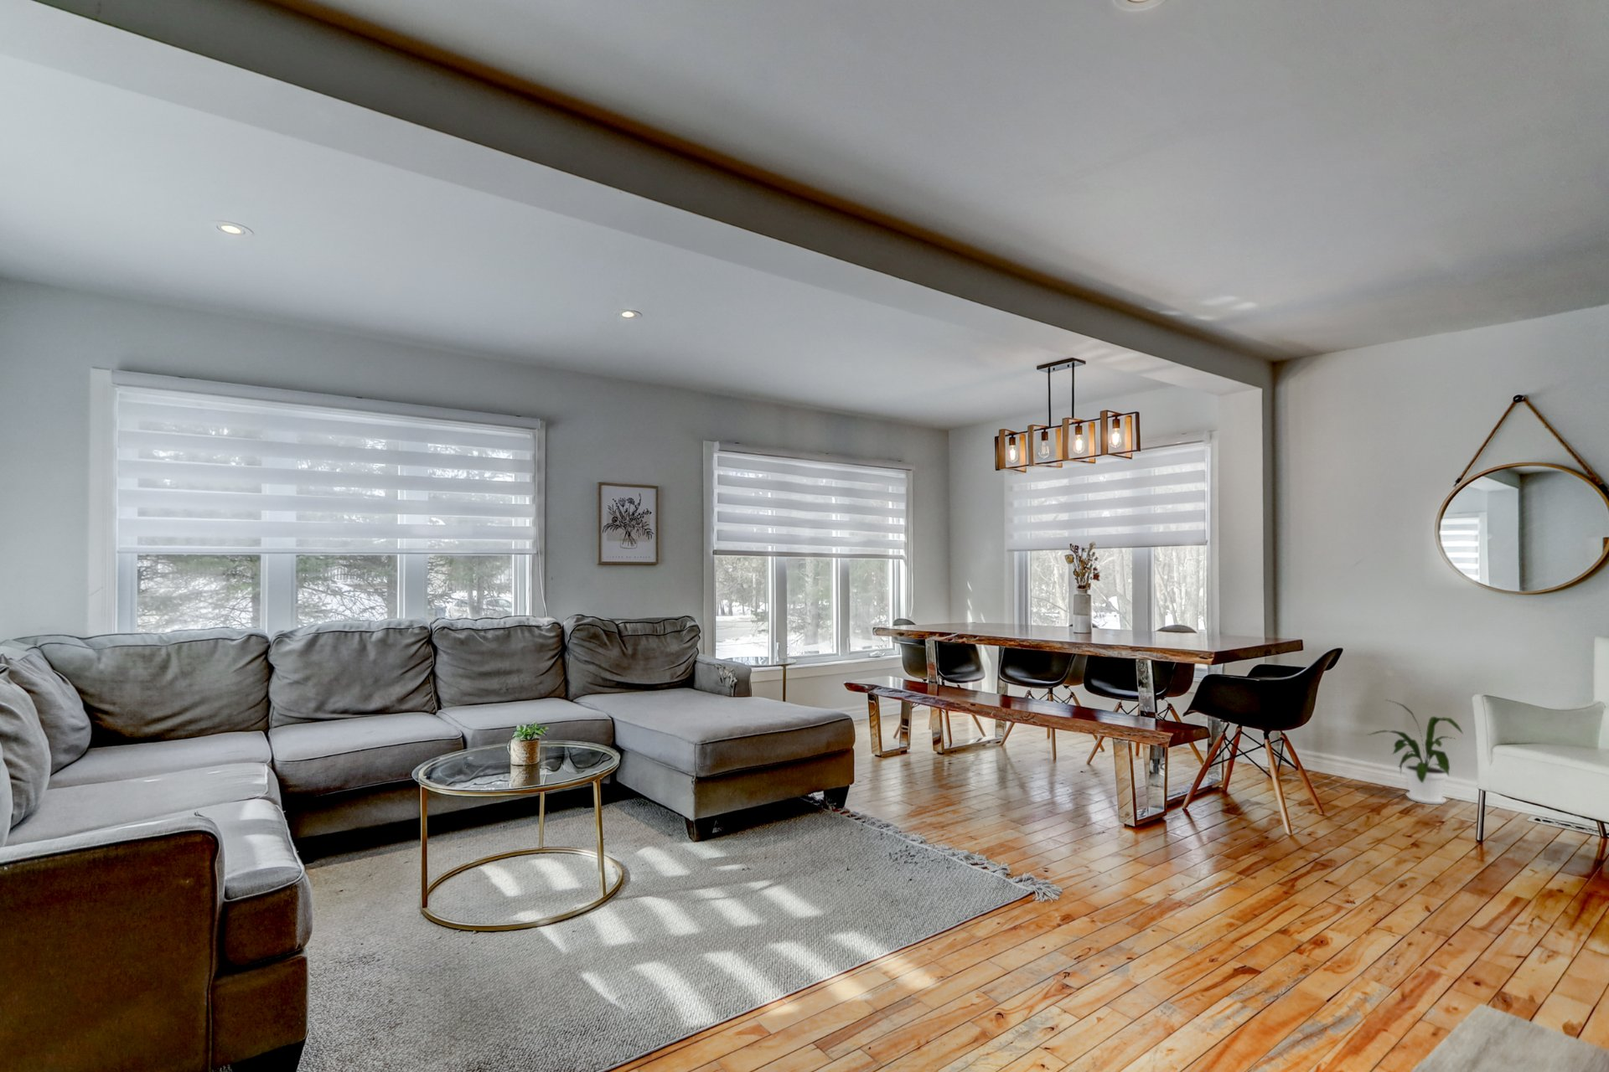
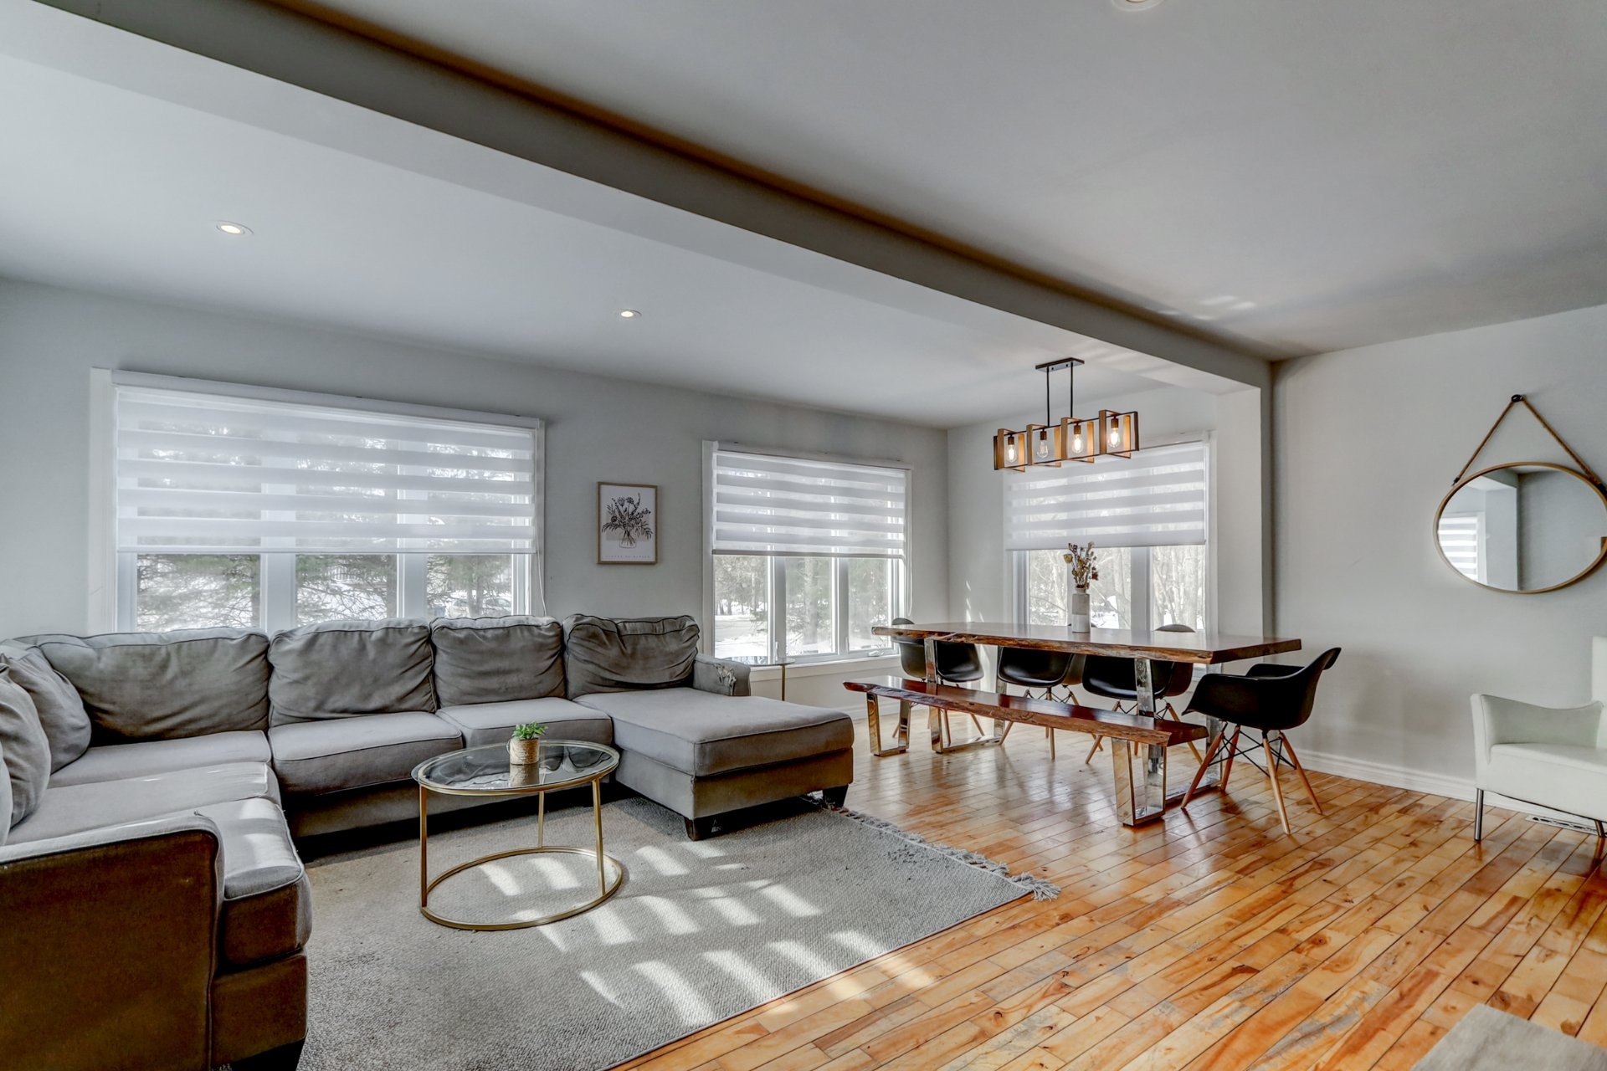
- house plant [1365,699,1464,805]
